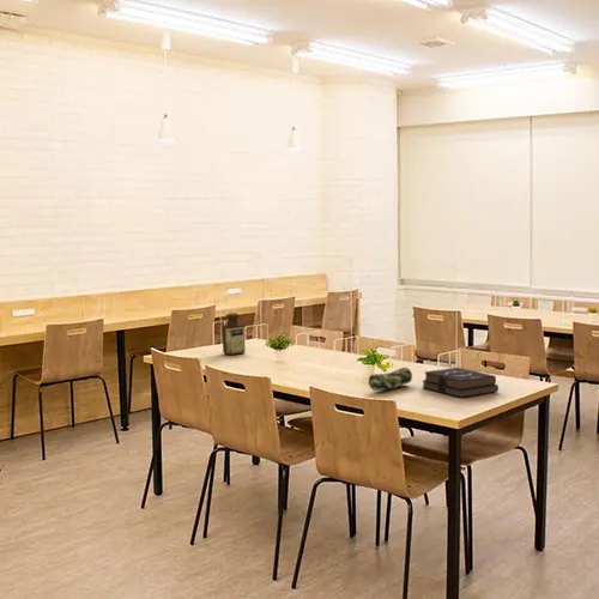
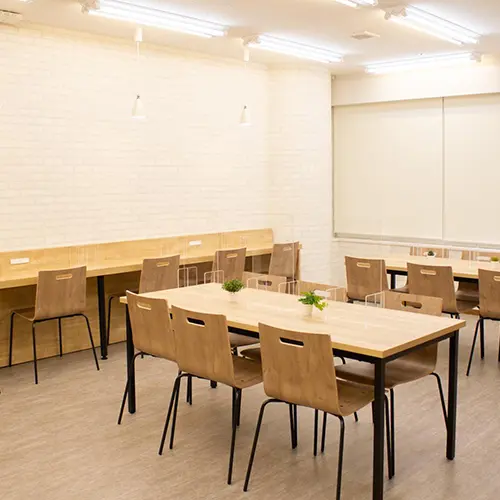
- pencil case [368,367,413,392]
- hardback book [422,367,500,399]
- bottle [222,311,247,356]
